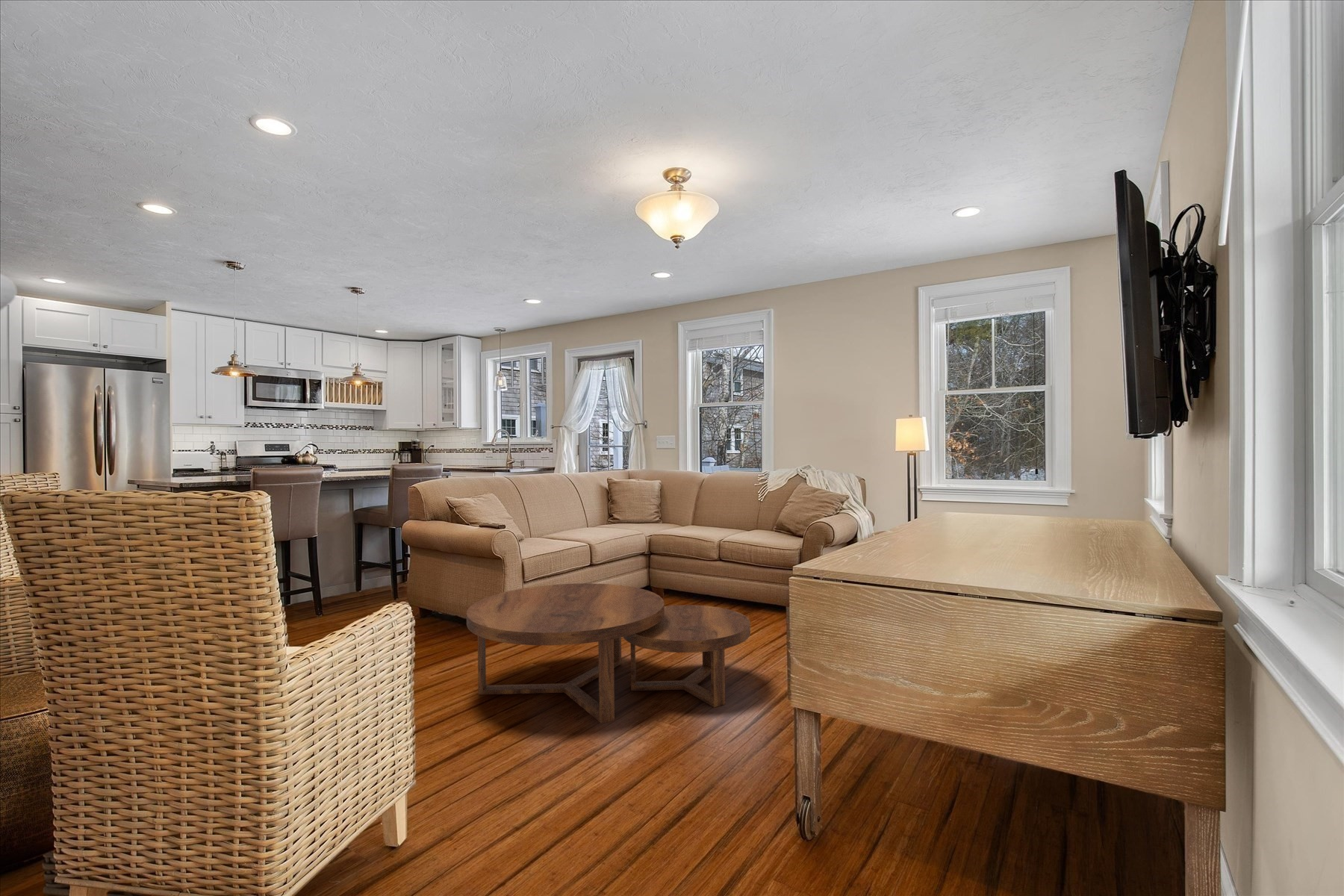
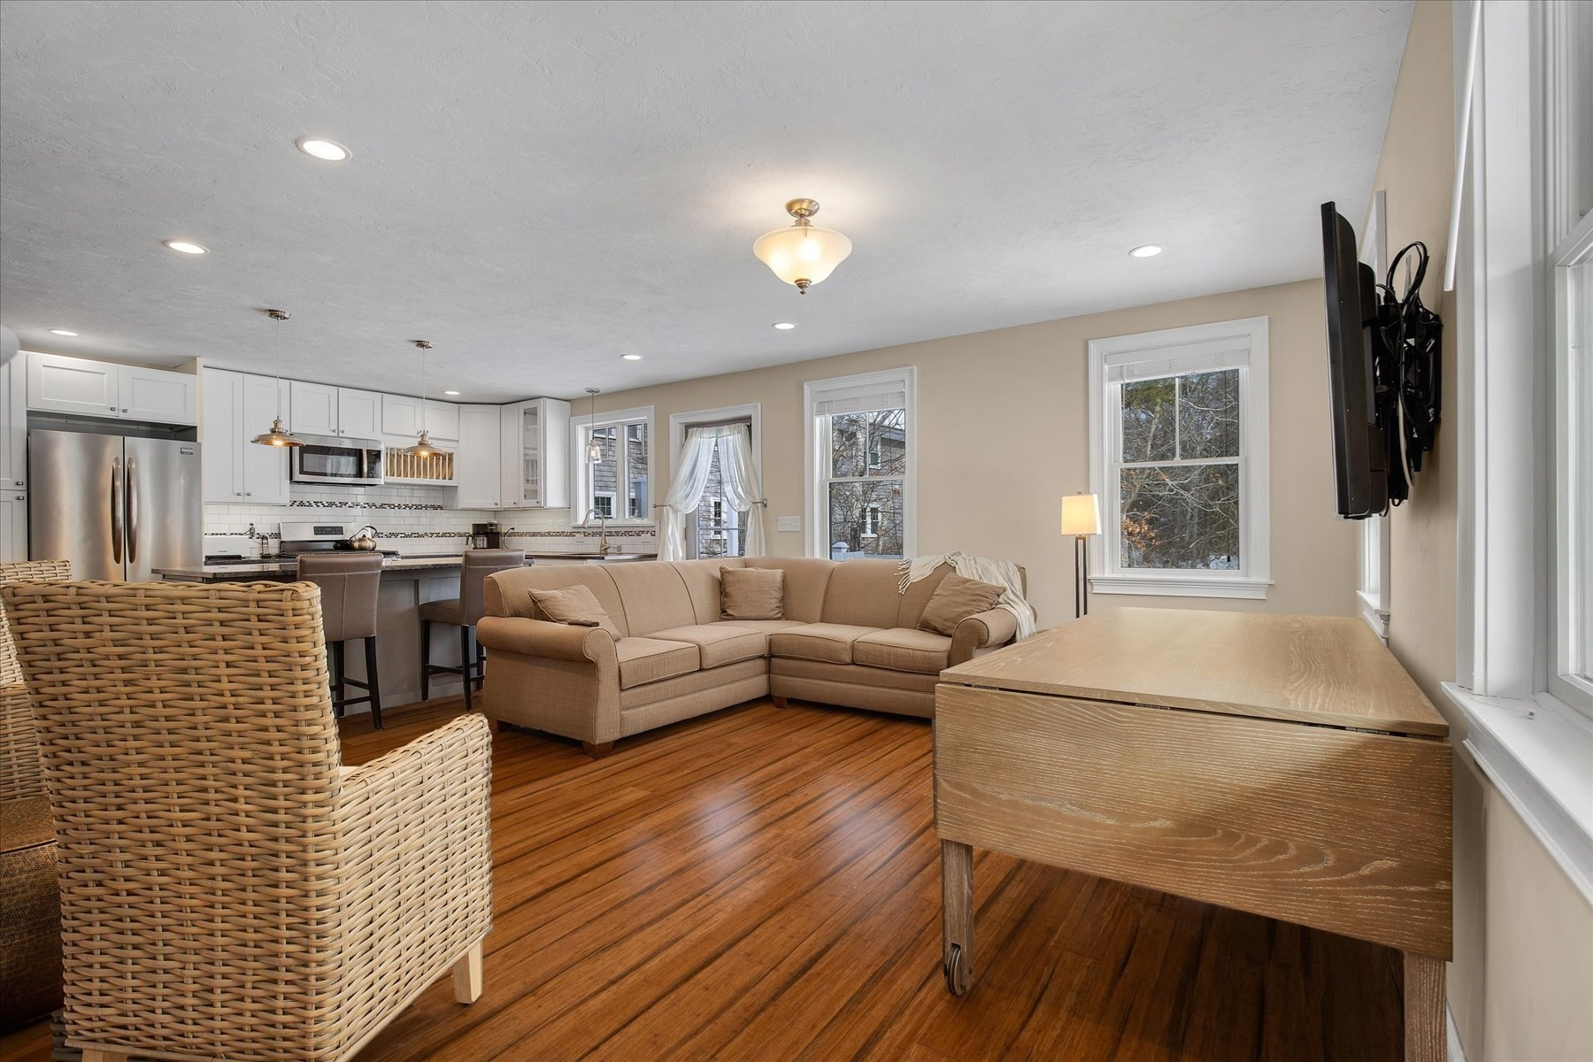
- coffee table [466,582,751,724]
